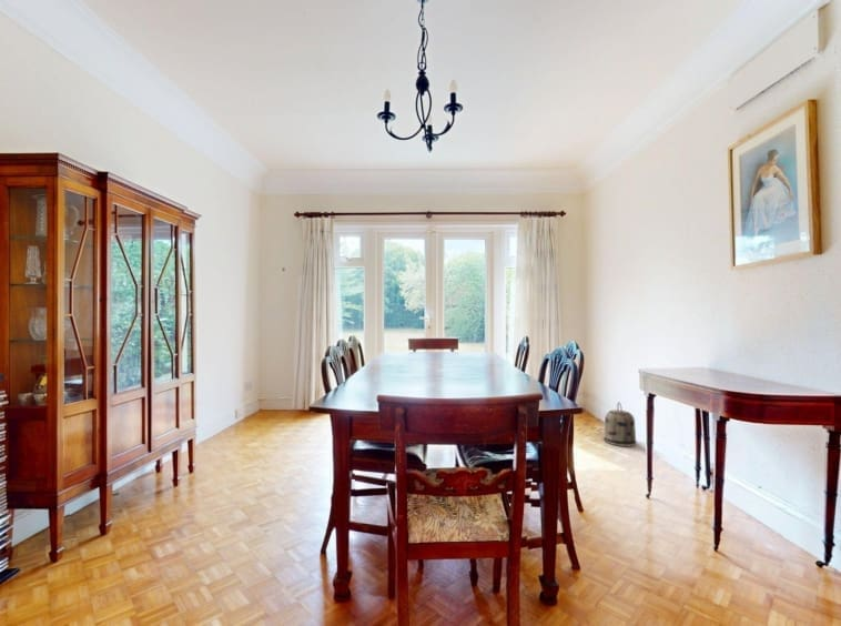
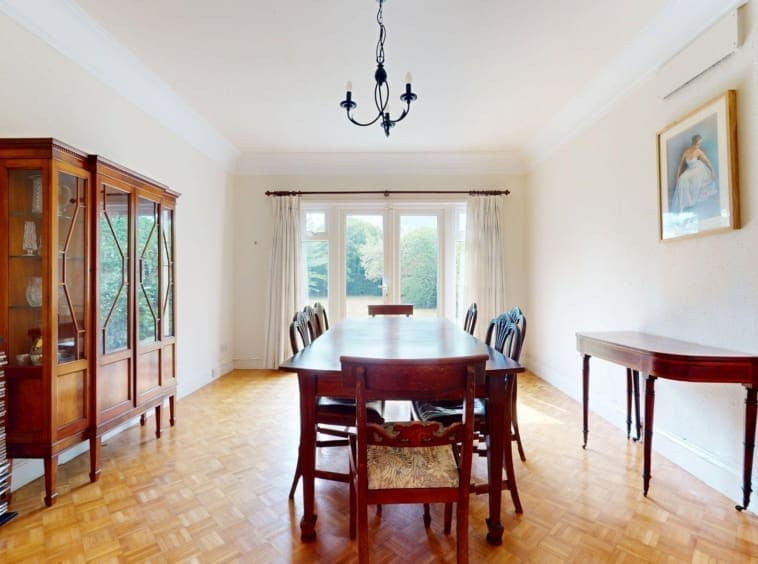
- basket [602,401,638,447]
